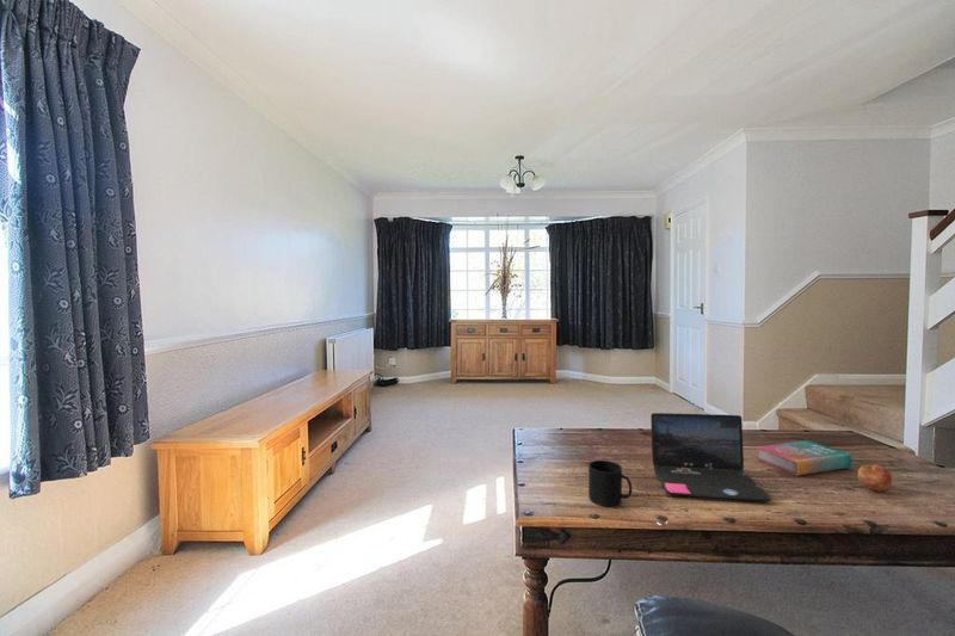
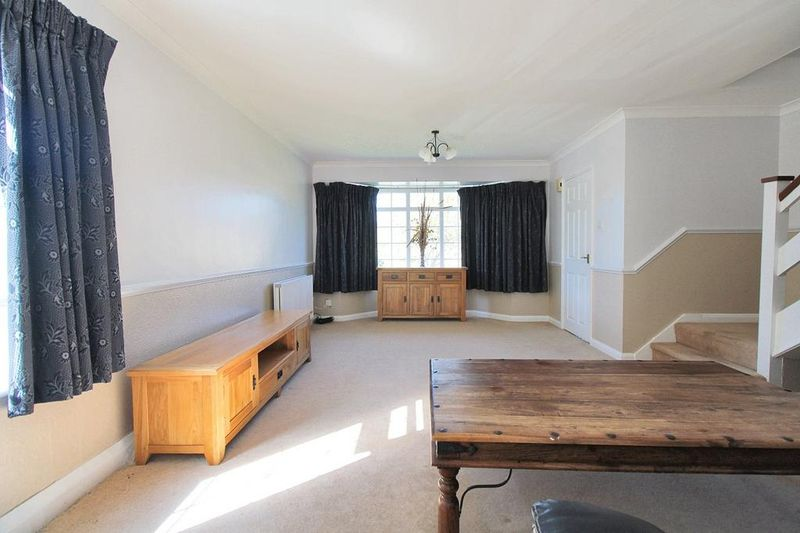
- book [756,439,852,477]
- mug [587,459,633,507]
- apple [857,462,893,493]
- laptop [649,412,772,504]
